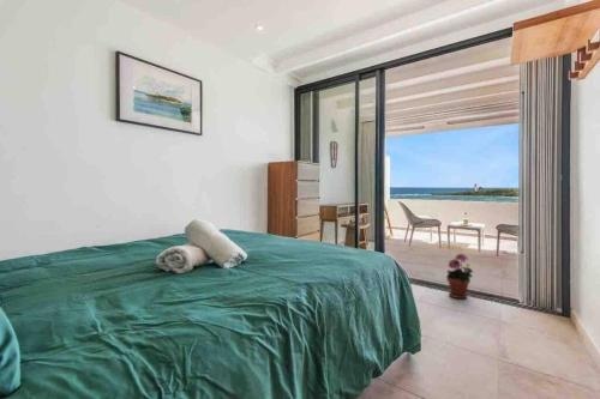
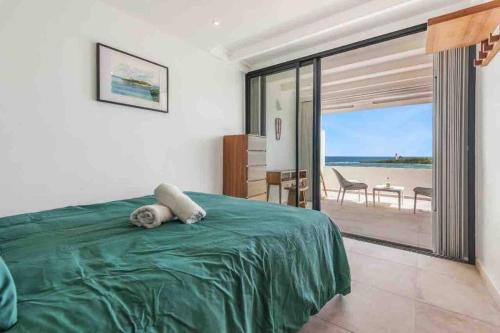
- potted plant [445,253,475,300]
